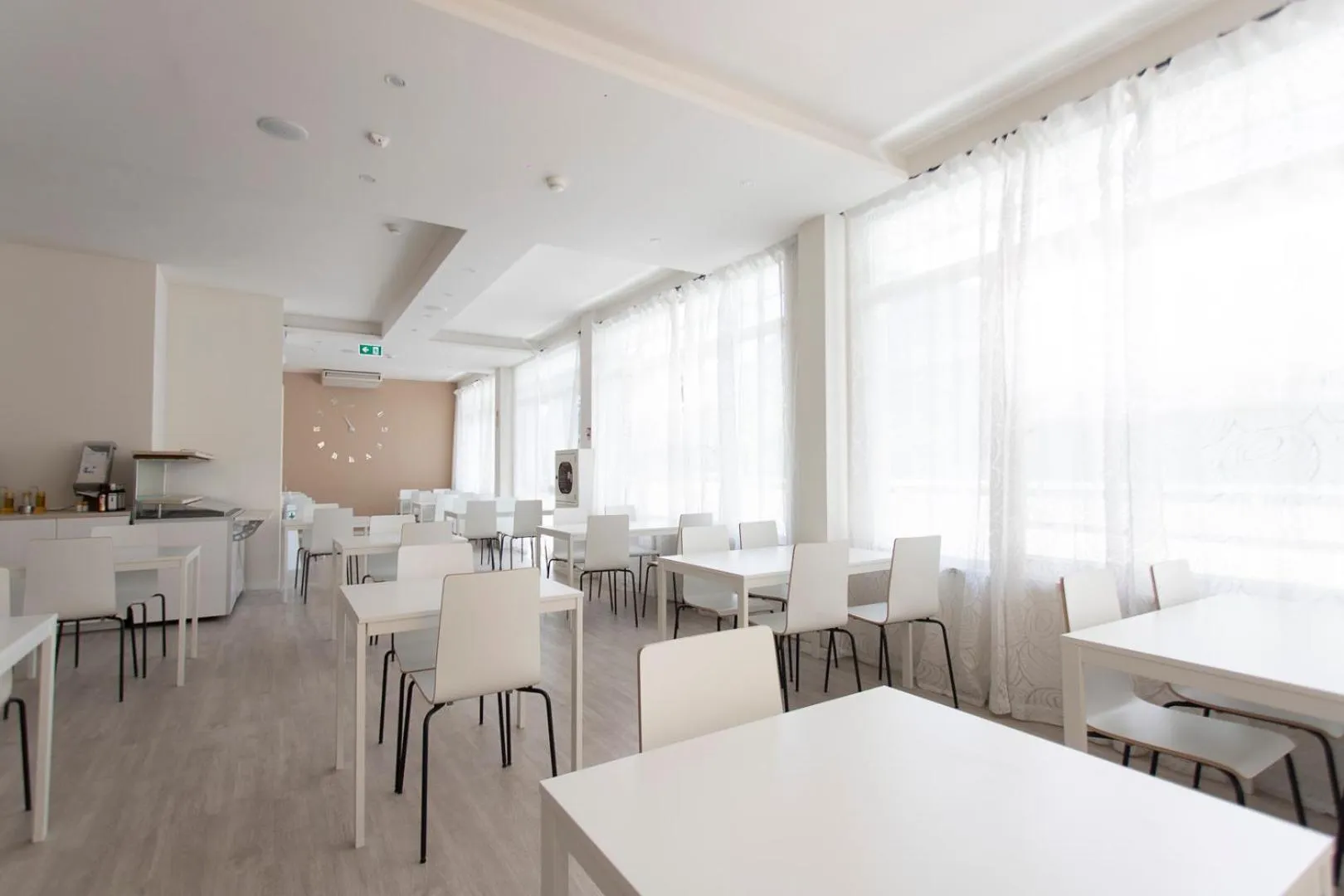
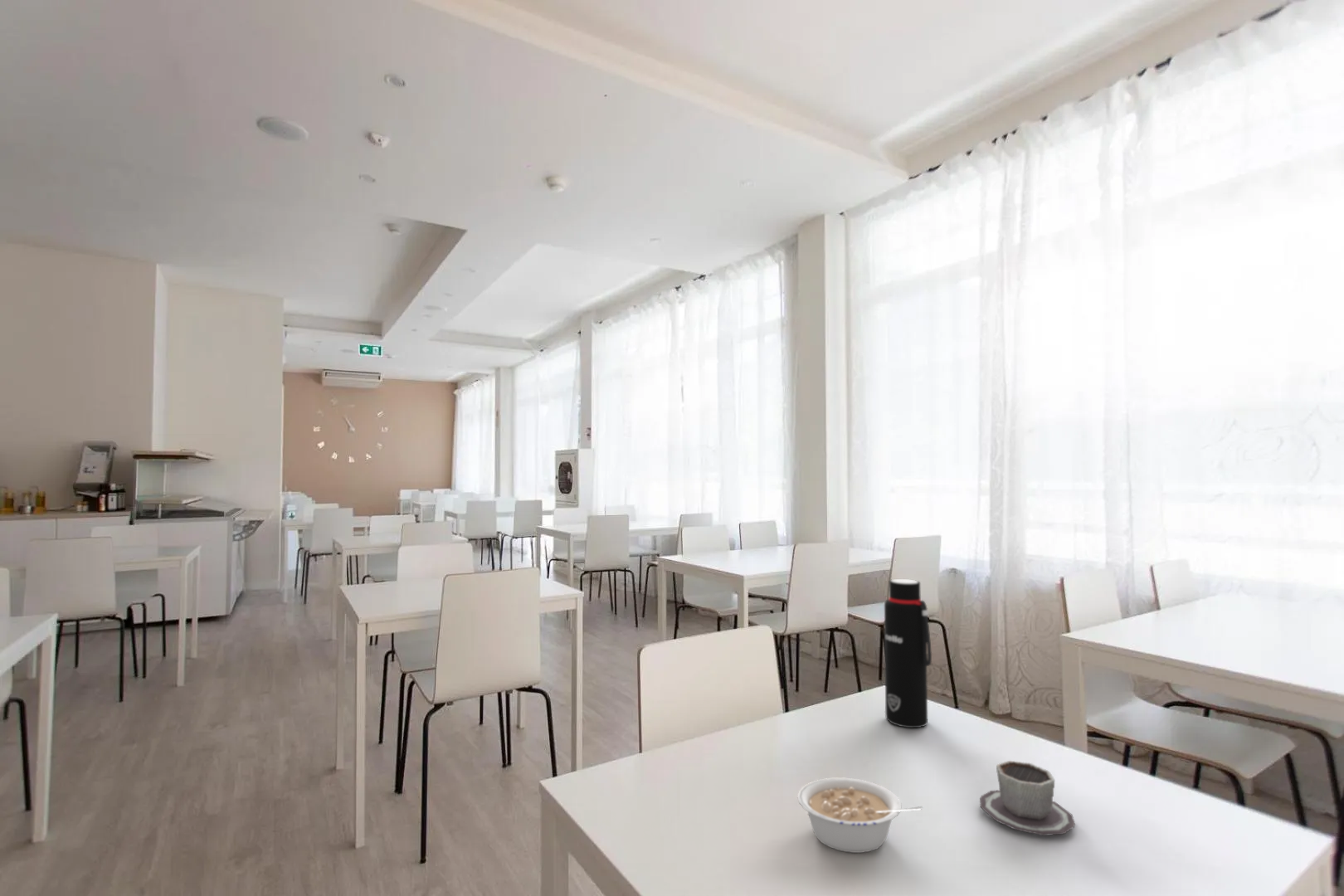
+ cup [979,760,1076,836]
+ water bottle [884,578,933,728]
+ legume [797,777,923,854]
